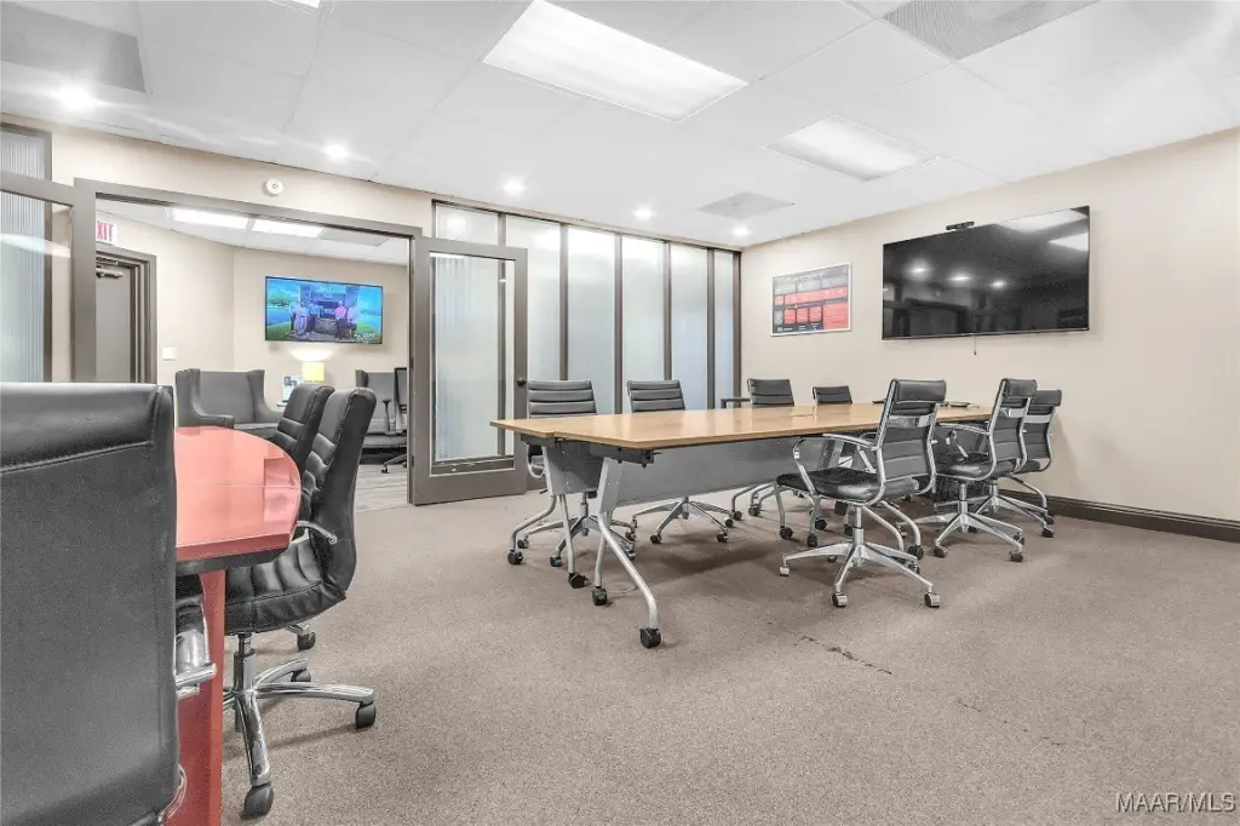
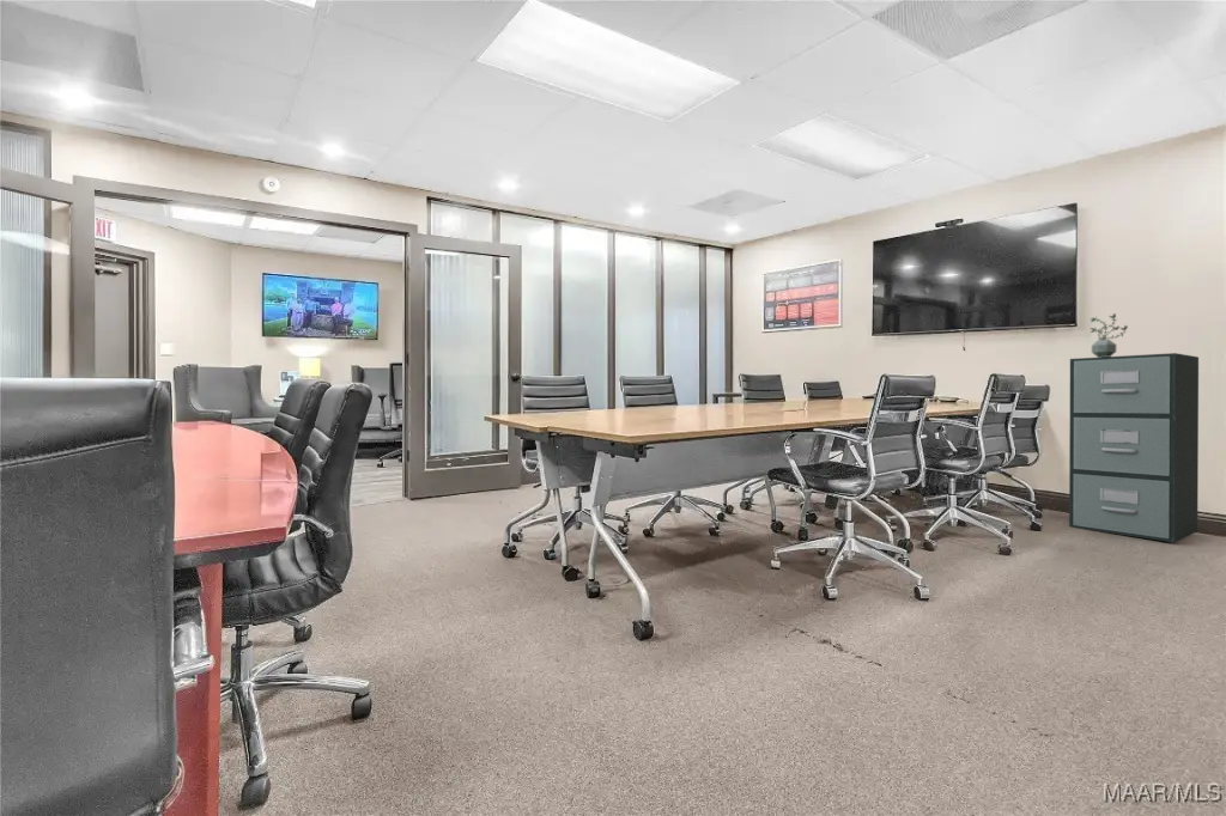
+ potted plant [1090,312,1129,358]
+ filing cabinet [1068,352,1200,543]
